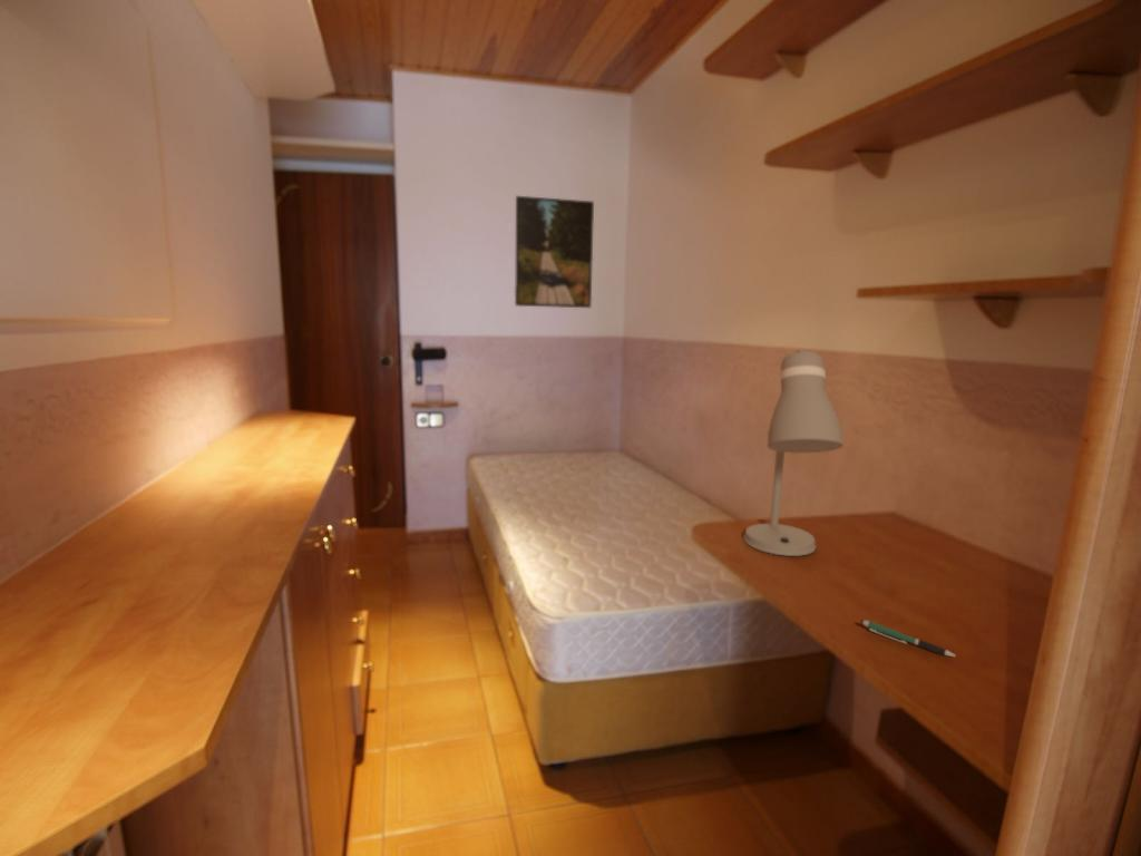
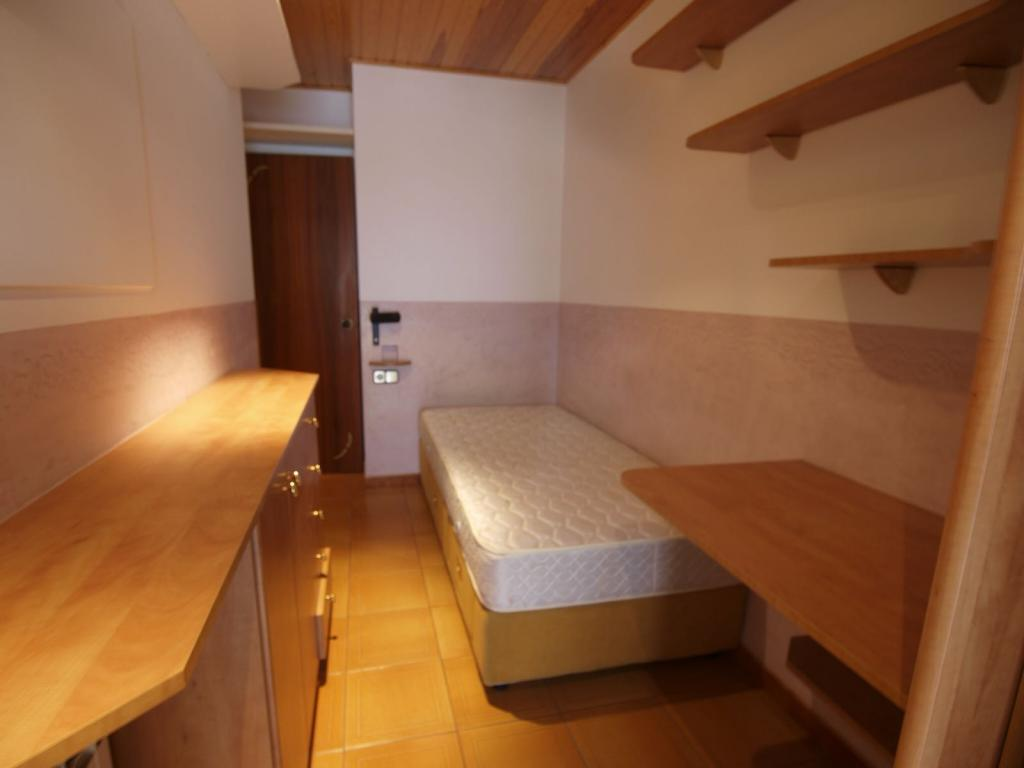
- pen [860,619,957,658]
- desk lamp [742,349,845,557]
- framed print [514,195,595,309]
